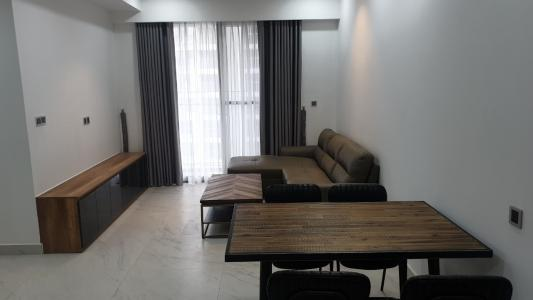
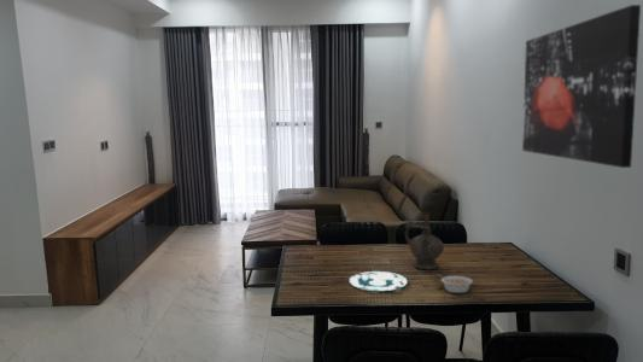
+ ceremonial vessel [404,212,445,270]
+ legume [436,273,474,294]
+ wall art [521,4,642,169]
+ plate [347,270,409,292]
